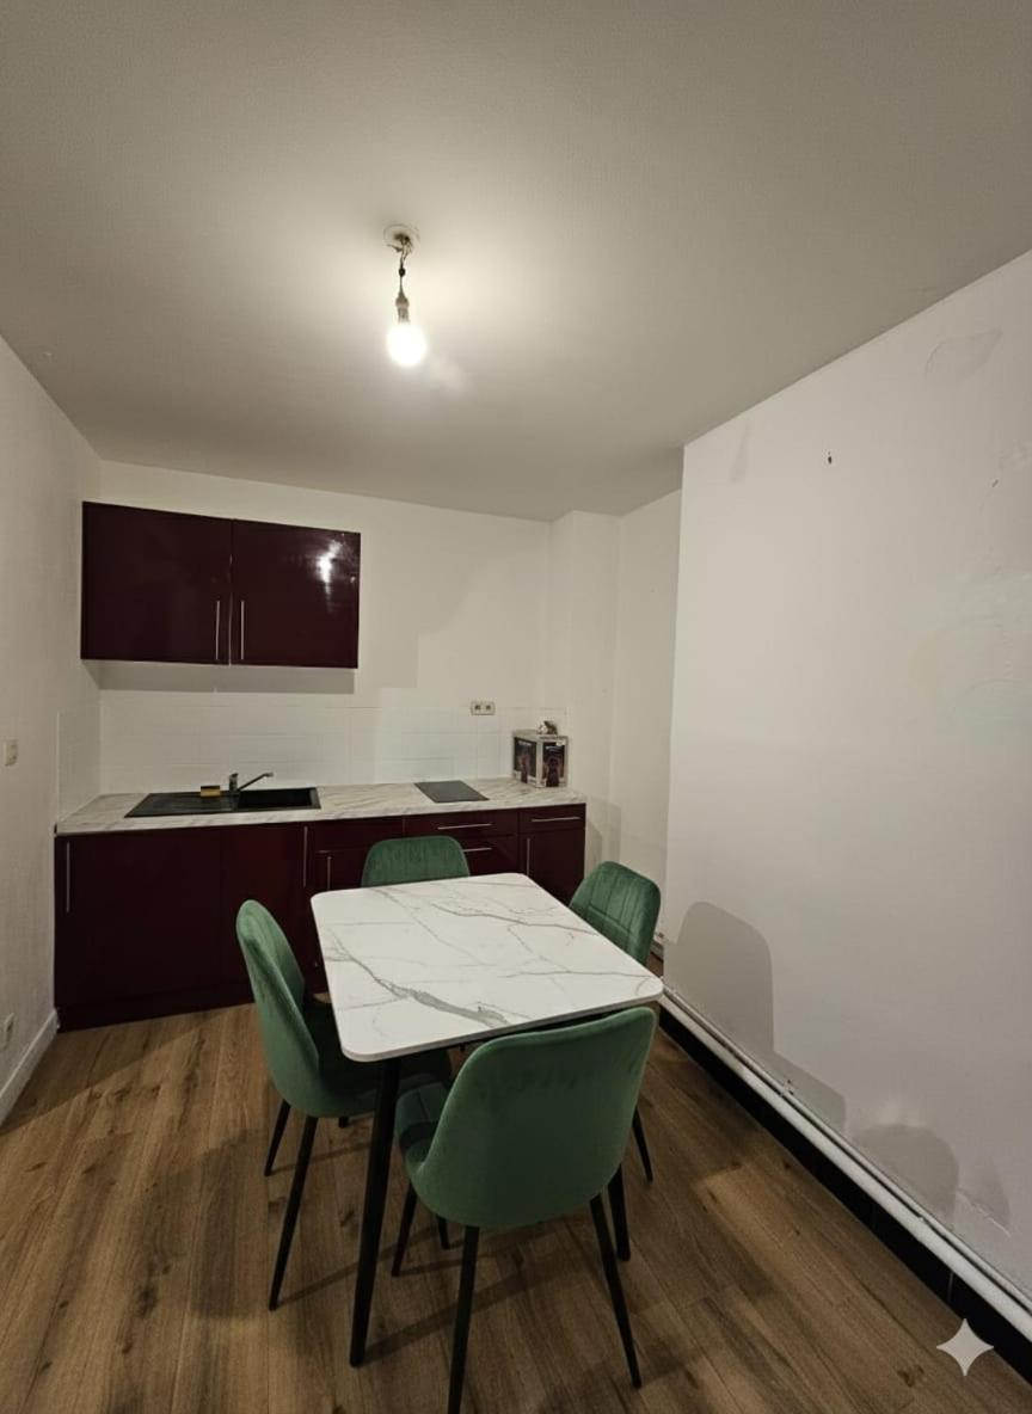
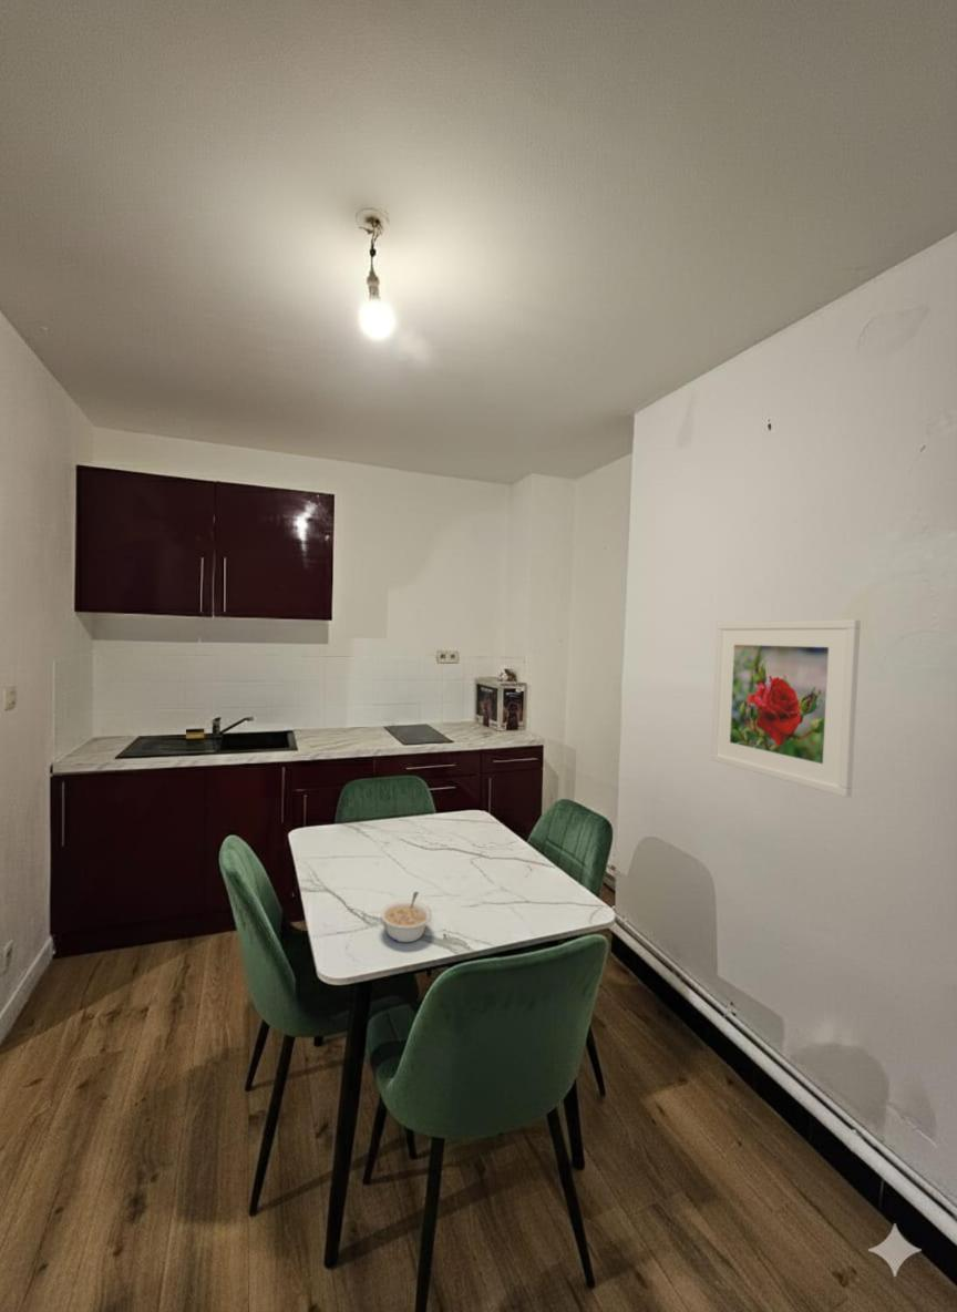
+ legume [379,891,433,943]
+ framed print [710,618,862,799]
